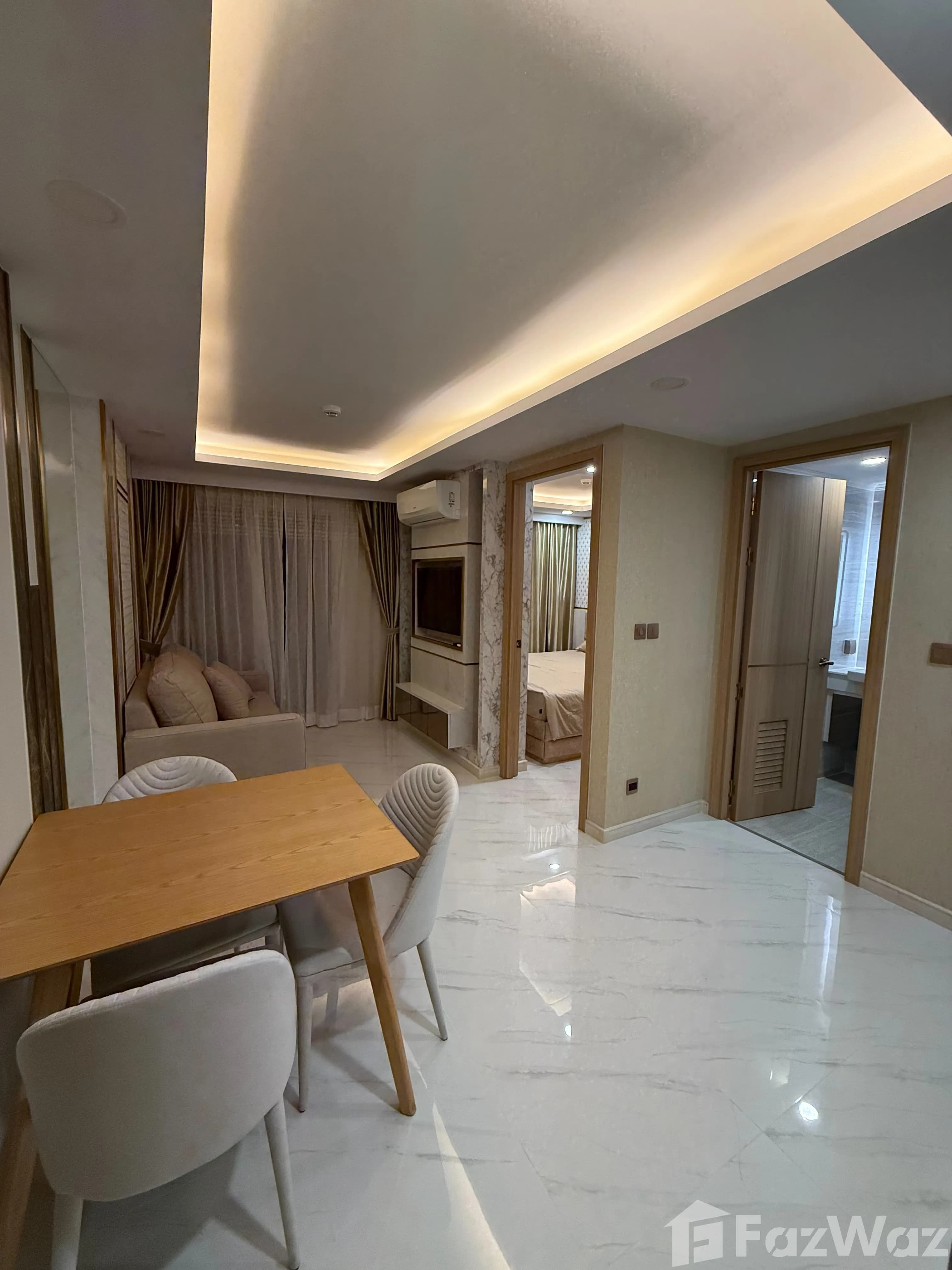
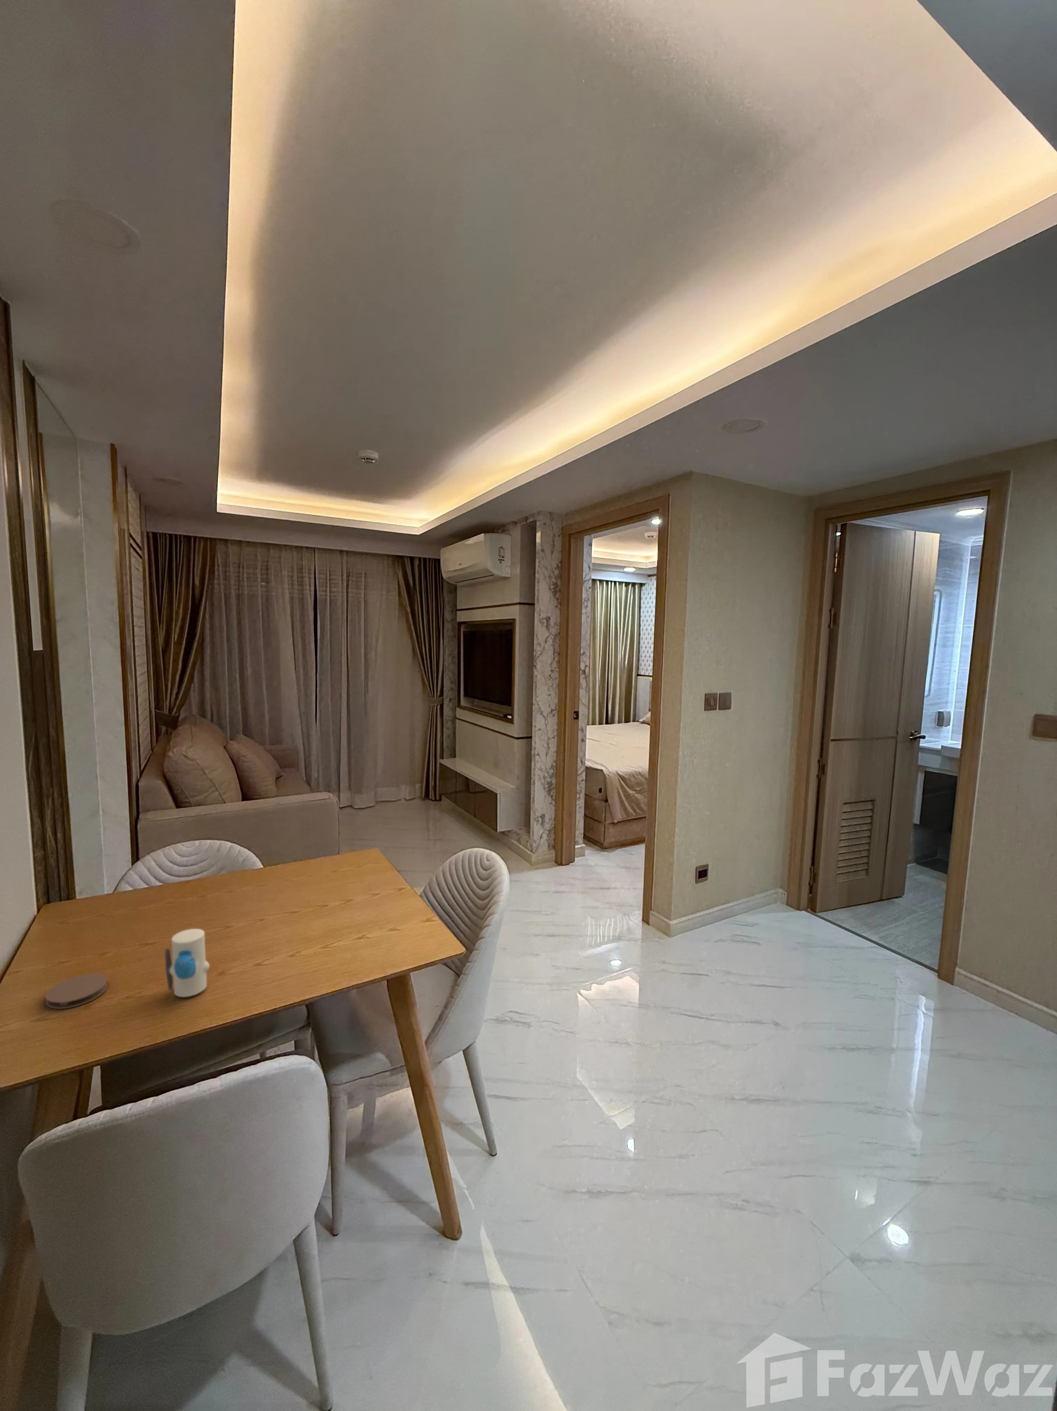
+ toy [164,929,210,998]
+ coaster [46,973,108,1009]
